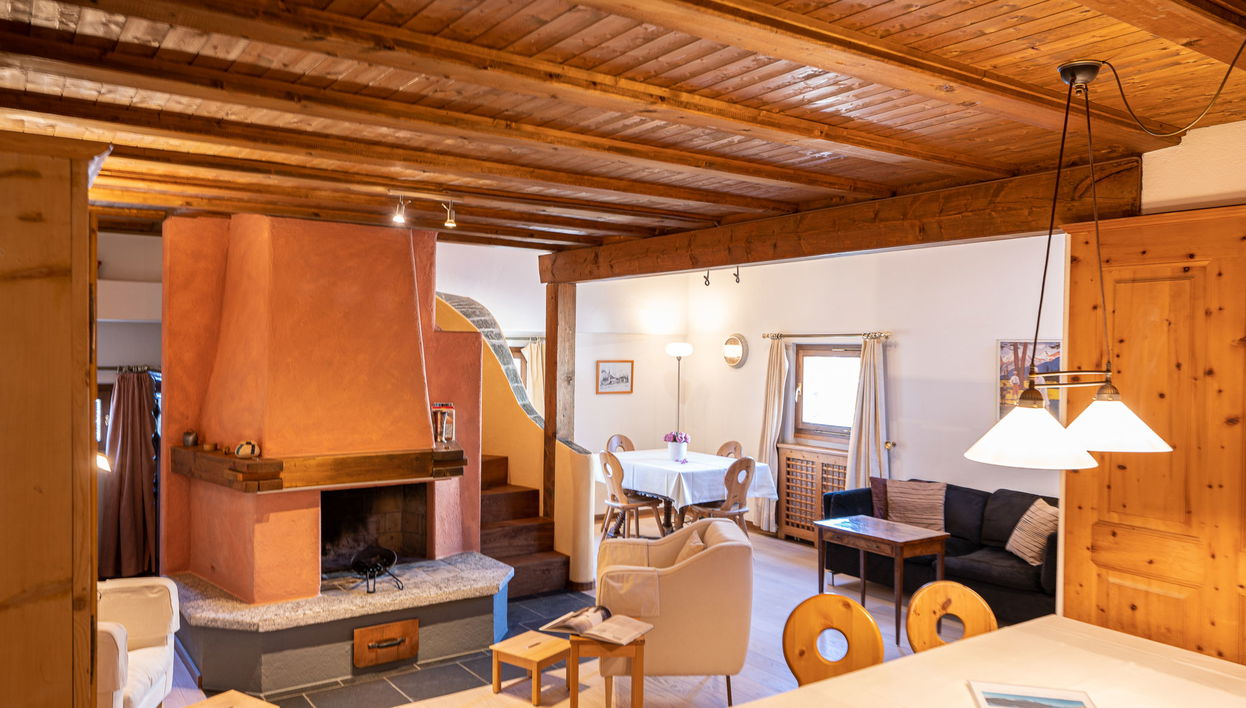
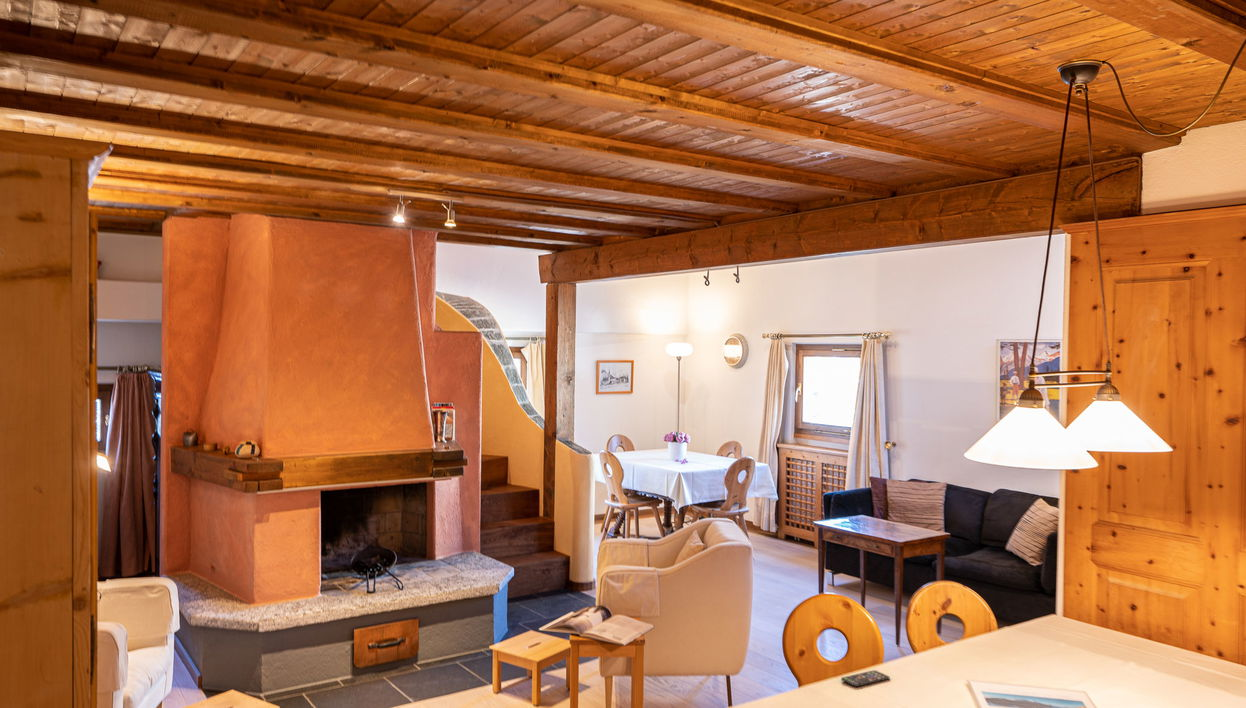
+ smartphone [840,669,891,688]
